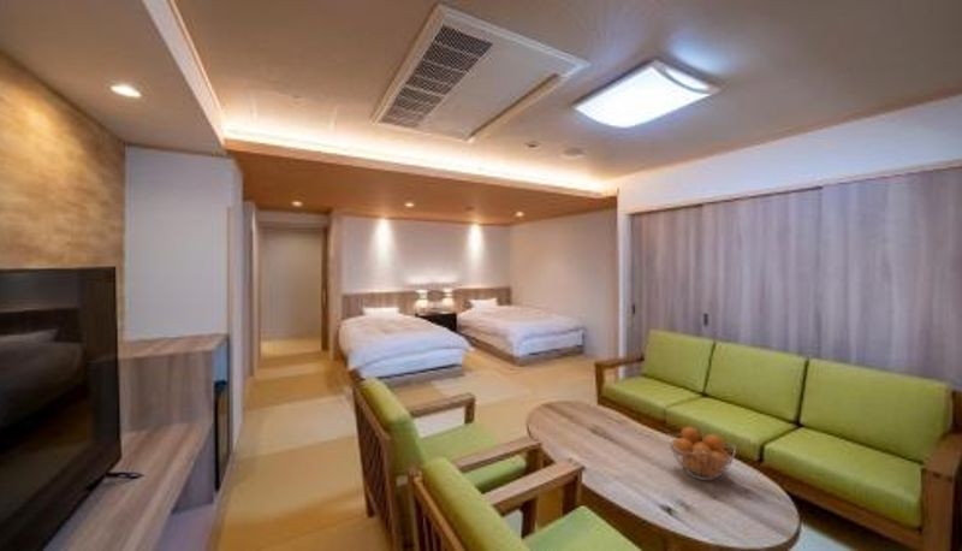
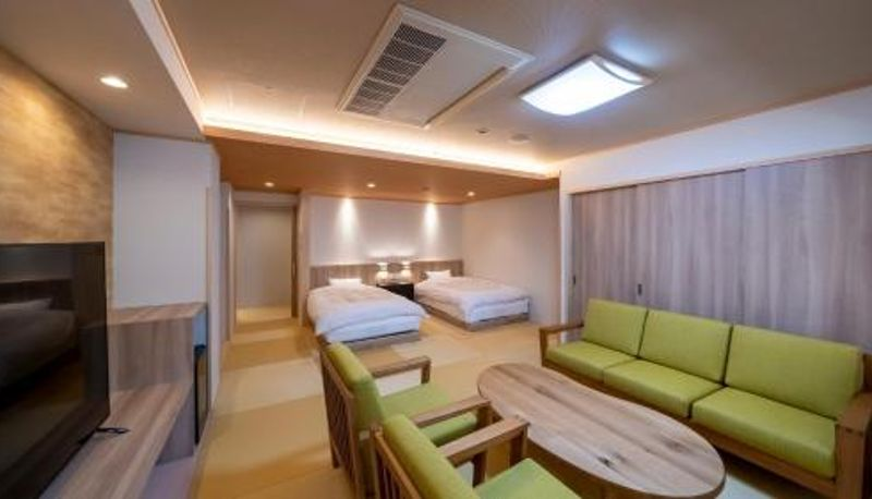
- fruit basket [666,426,737,481]
